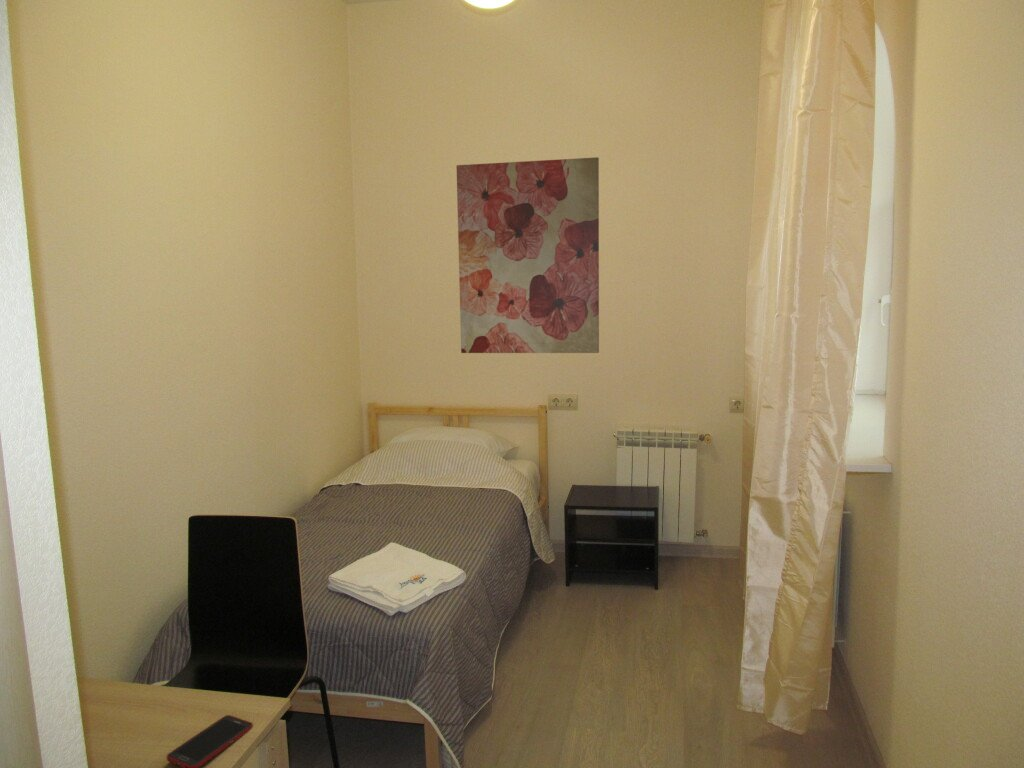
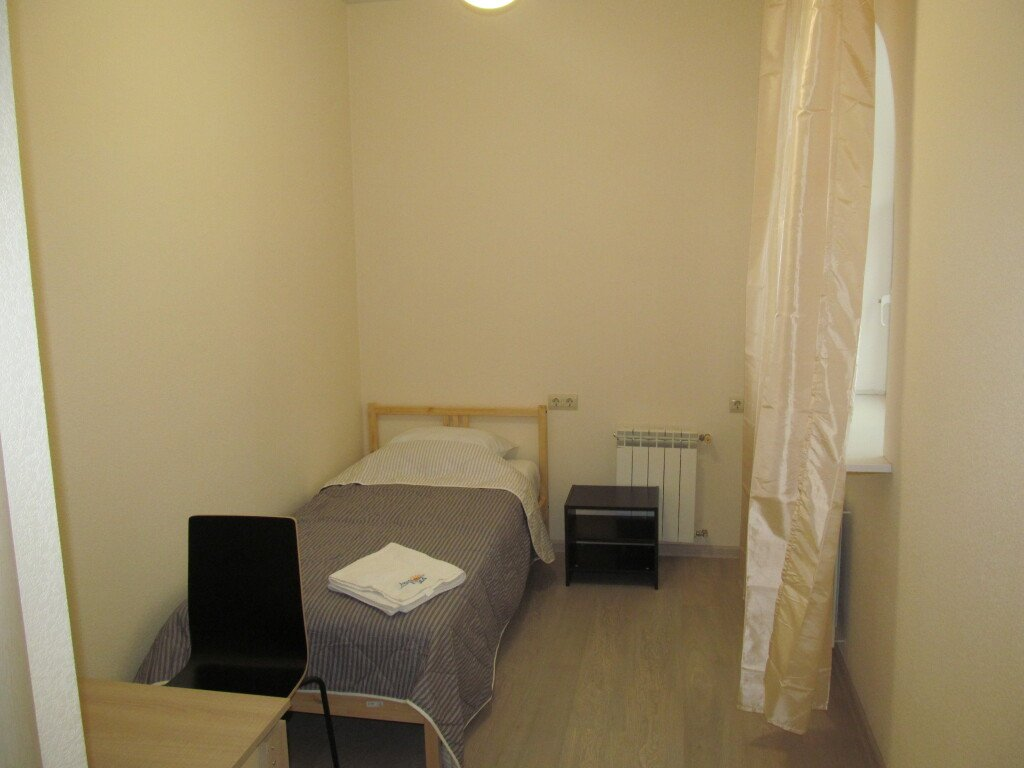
- cell phone [166,714,254,768]
- wall art [456,156,600,354]
